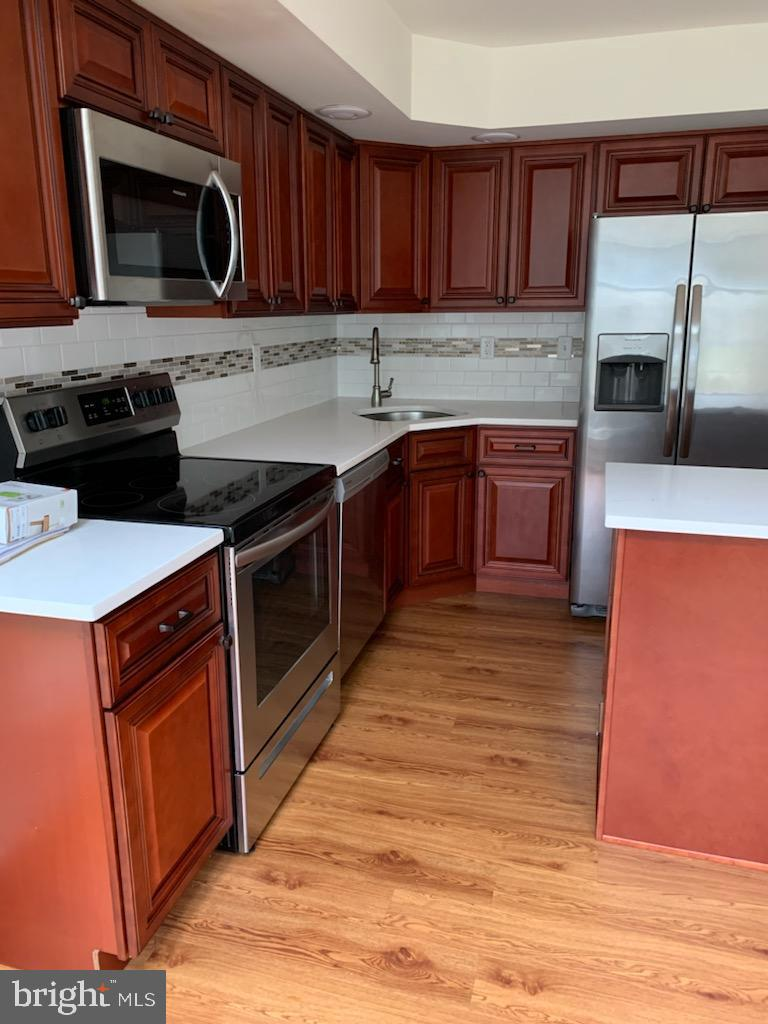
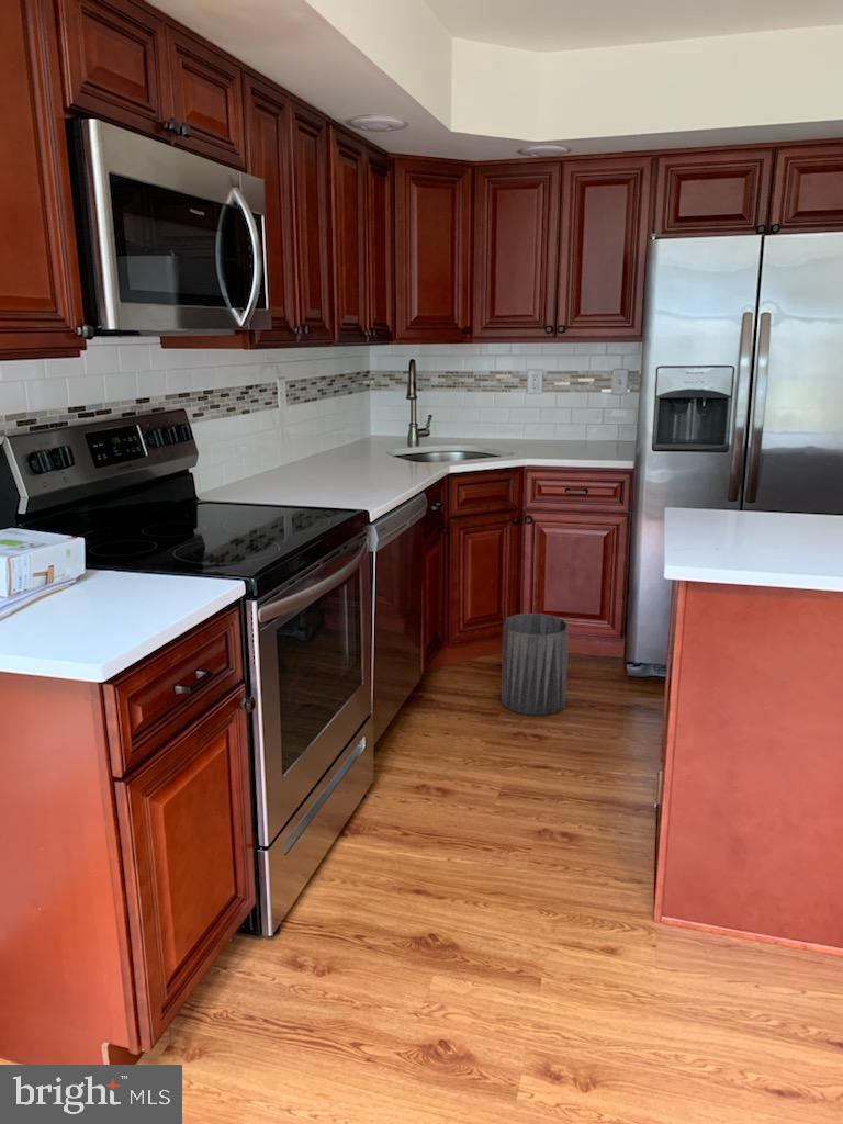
+ trash can [501,612,570,717]
